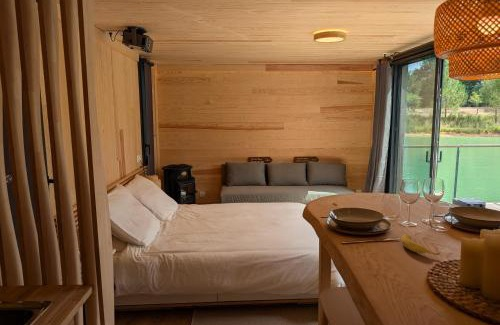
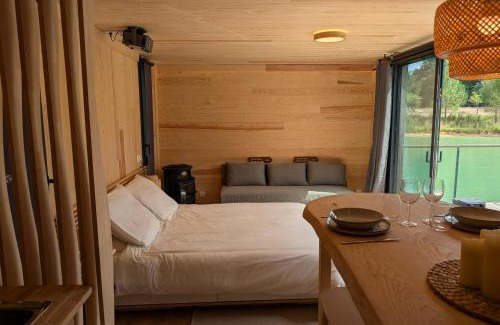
- banana [400,233,441,256]
